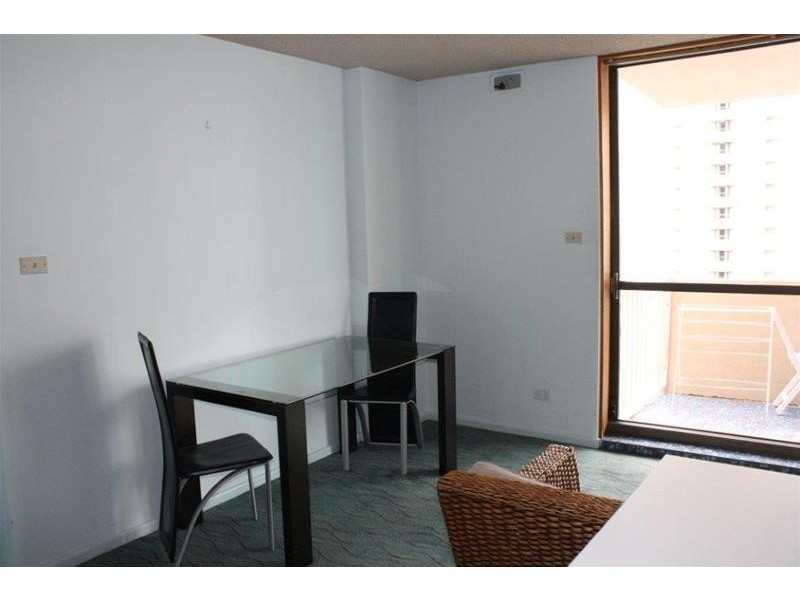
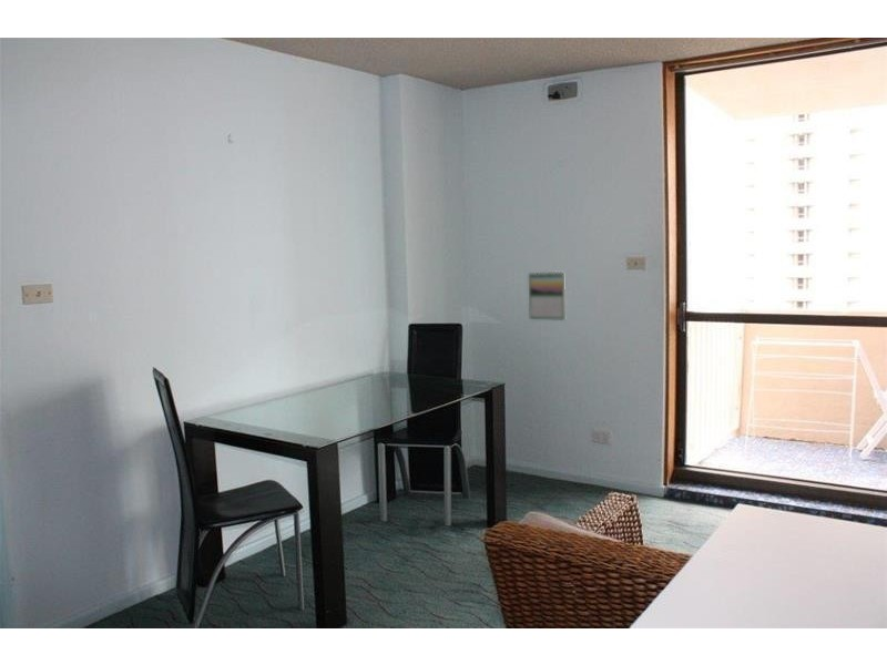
+ calendar [528,269,567,321]
